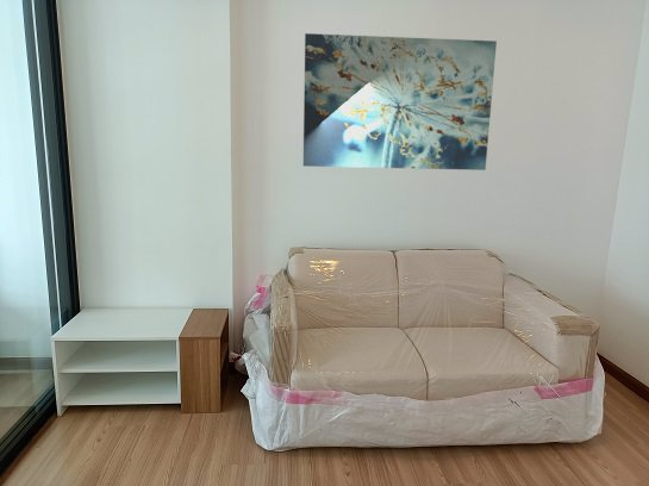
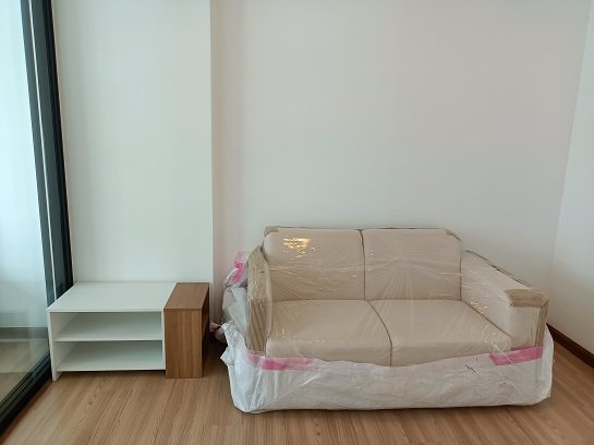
- wall art [302,32,498,172]
